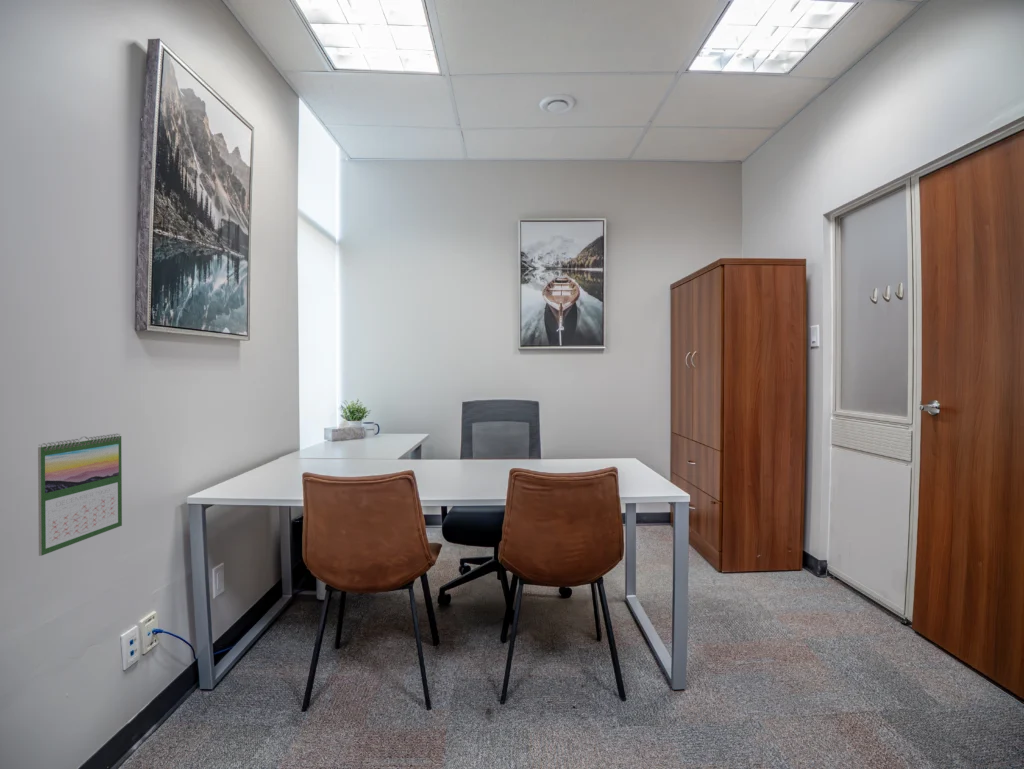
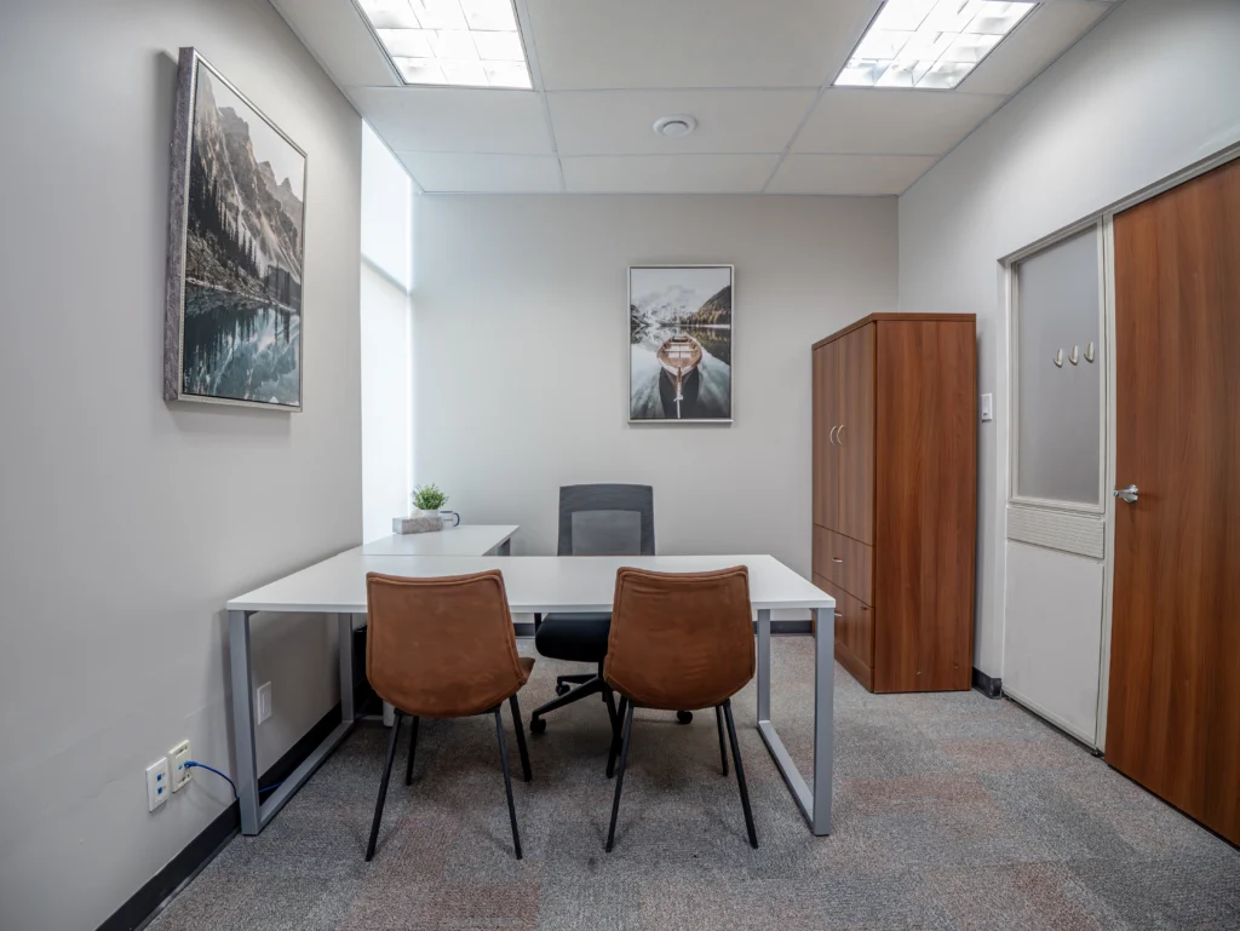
- calendar [37,433,123,557]
